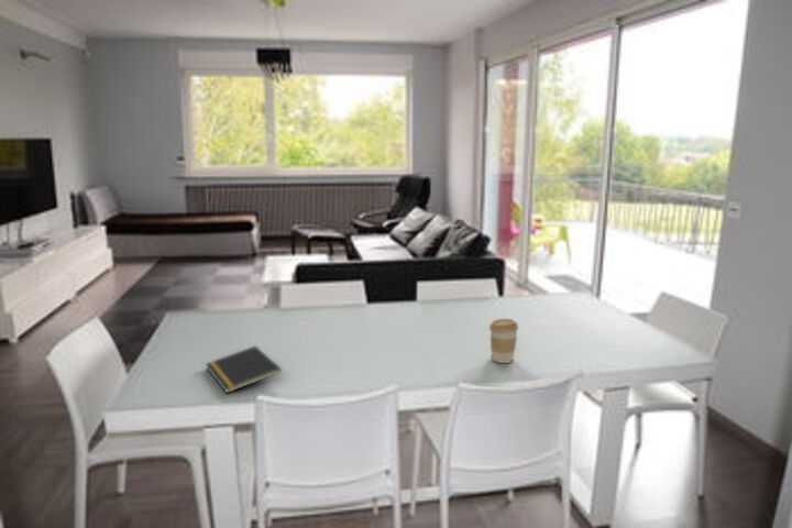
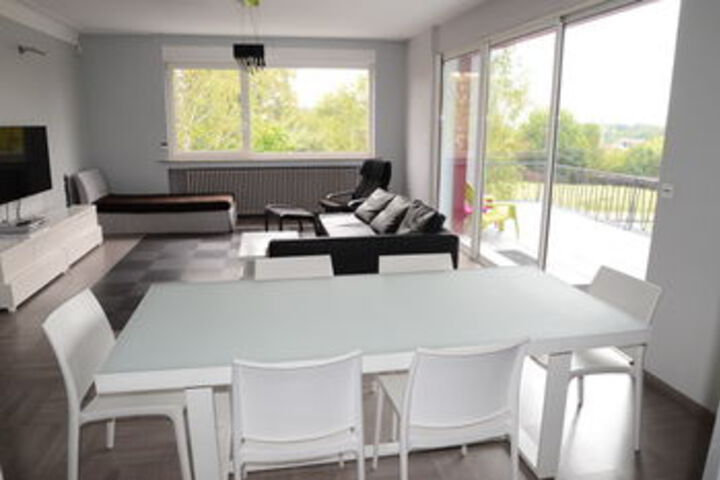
- notepad [205,344,283,394]
- coffee cup [488,318,519,364]
